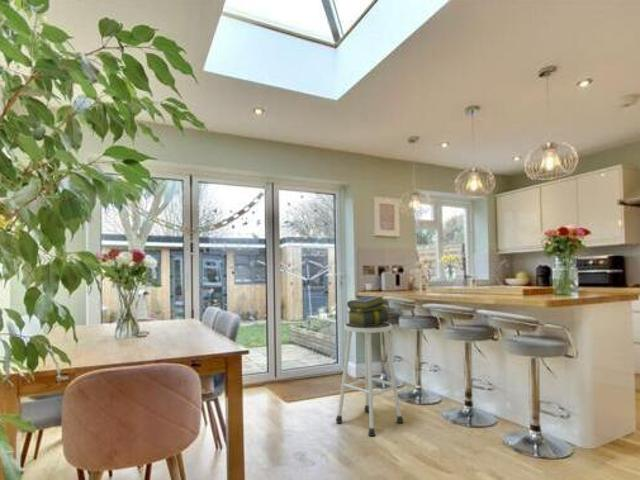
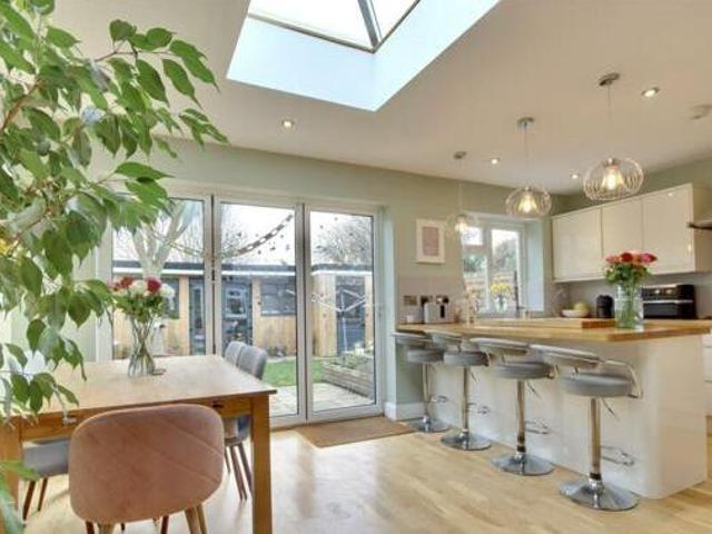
- stack of books [346,295,390,327]
- stool [335,322,405,437]
